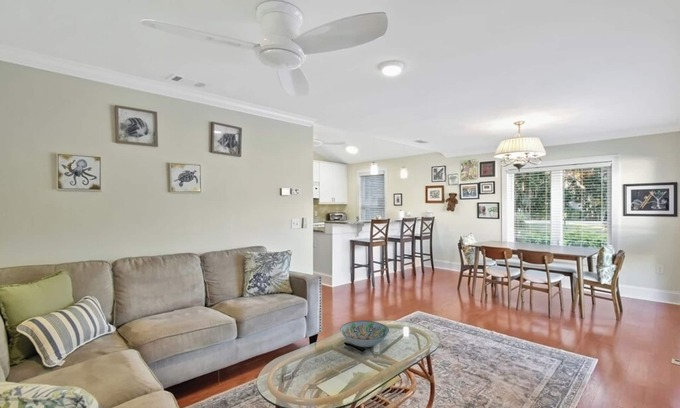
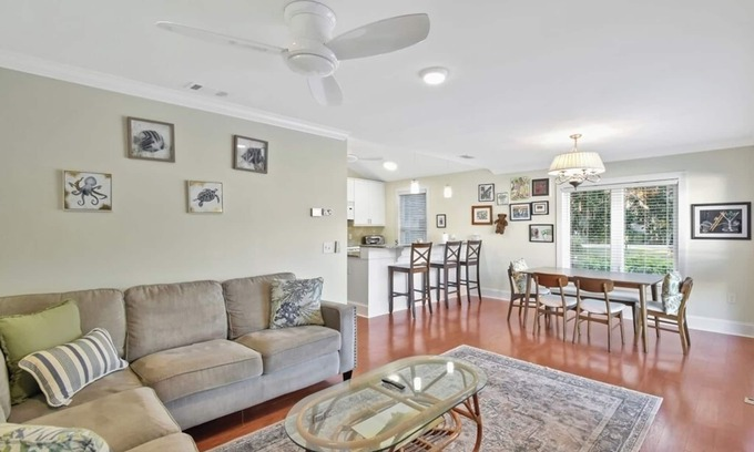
- decorative bowl [339,320,390,348]
